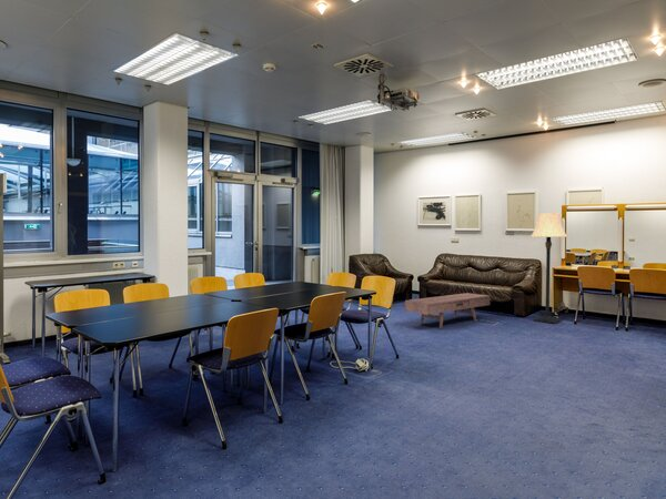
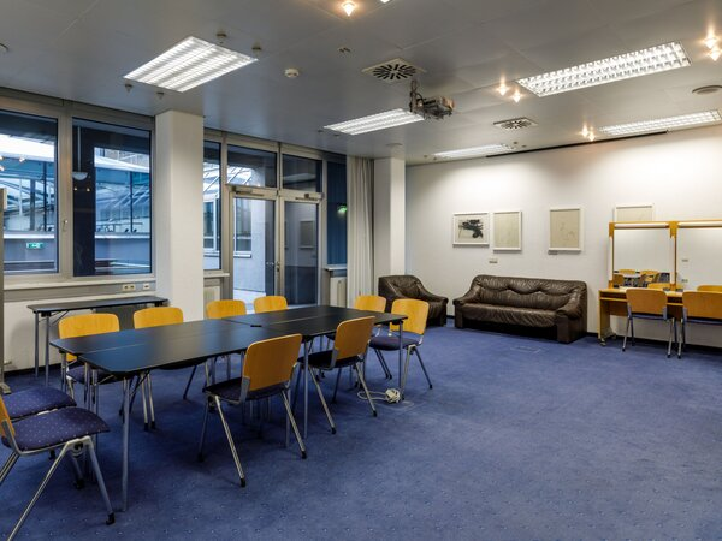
- lamp [529,212,568,325]
- coffee table [404,292,491,329]
